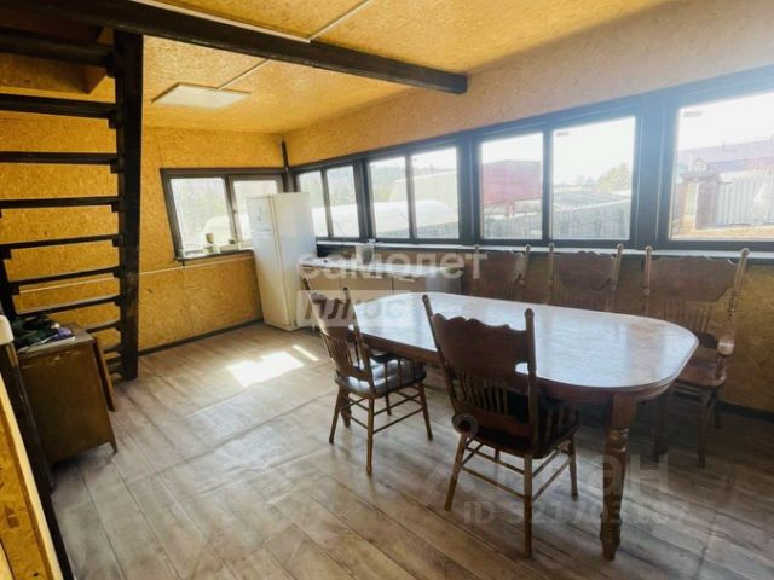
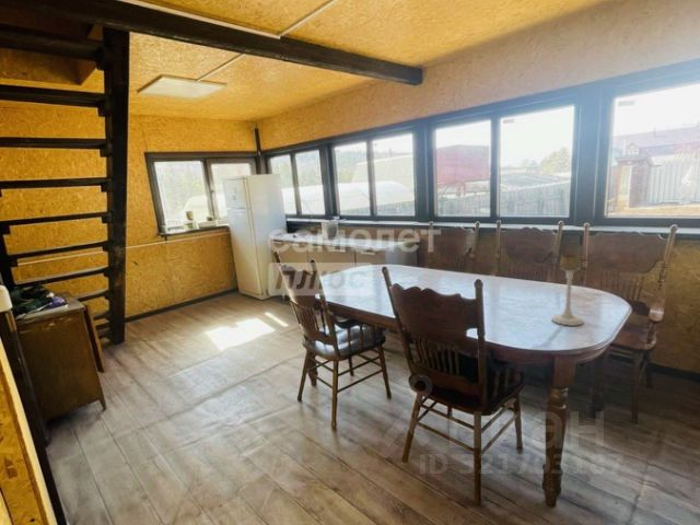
+ candle holder [550,253,584,327]
